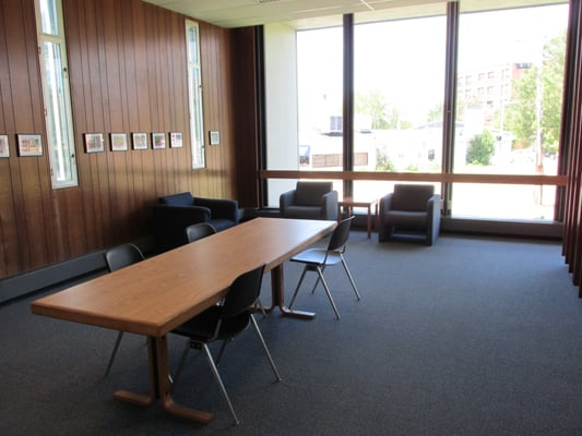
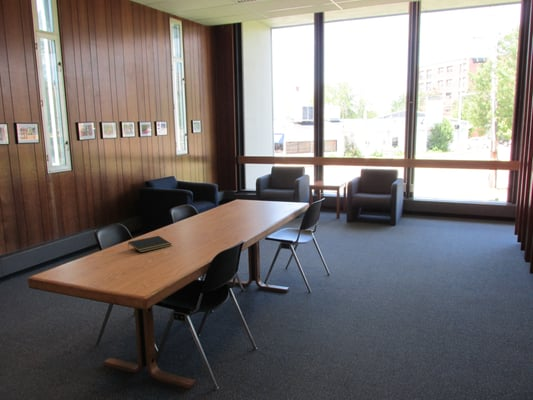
+ notepad [127,235,173,253]
